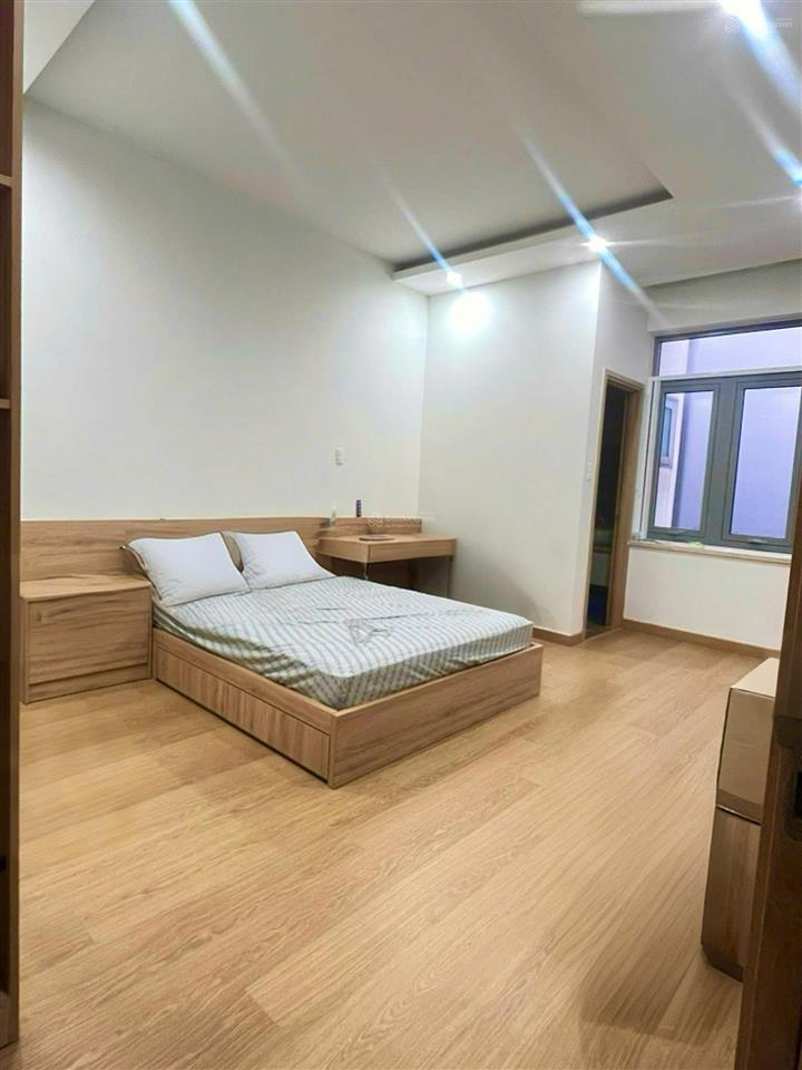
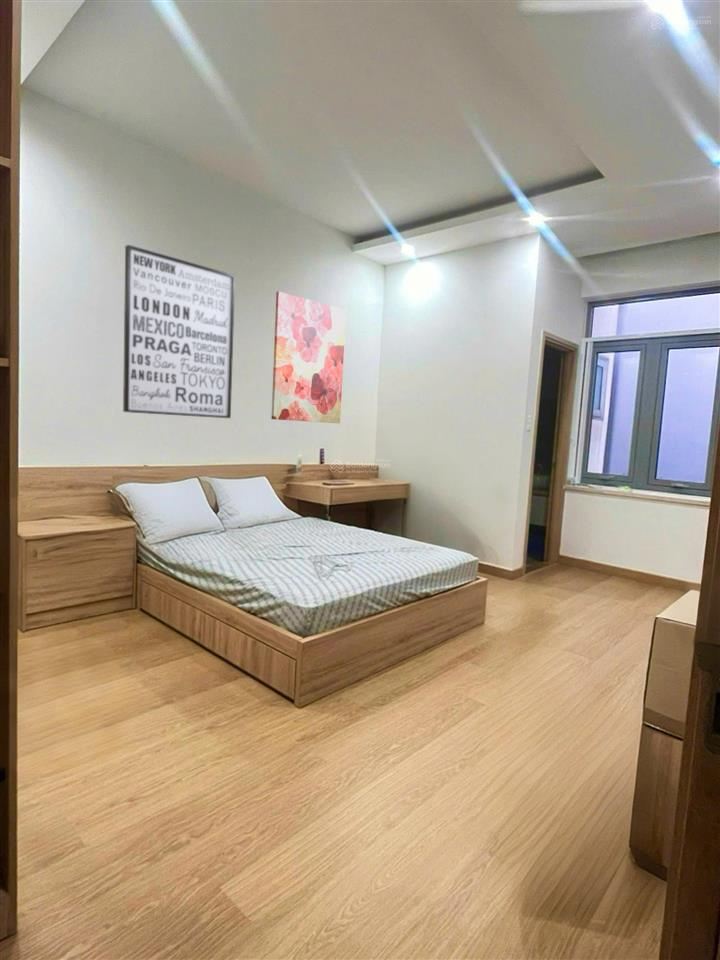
+ wall art [270,290,347,424]
+ wall art [122,244,236,419]
